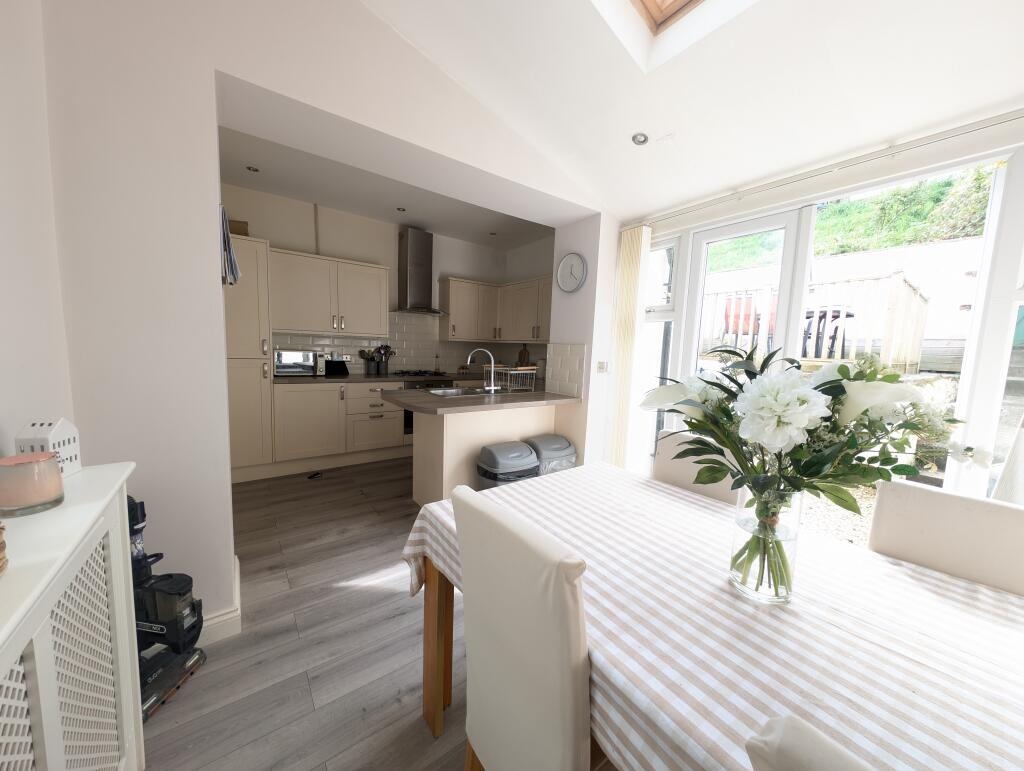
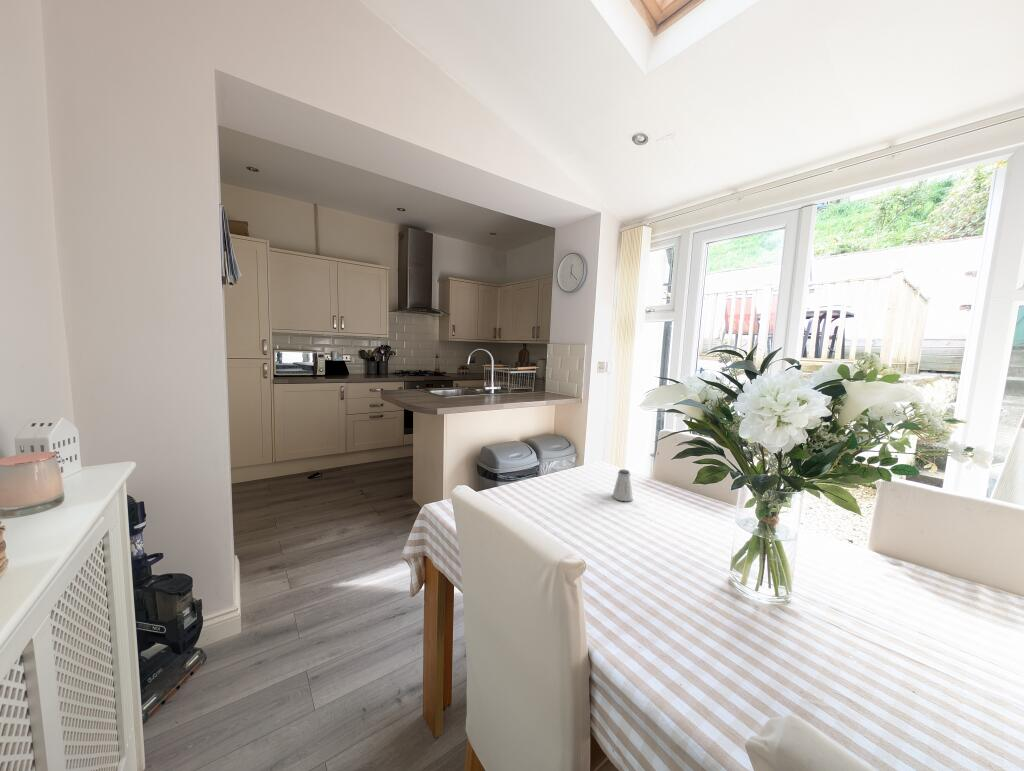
+ saltshaker [611,468,634,502]
